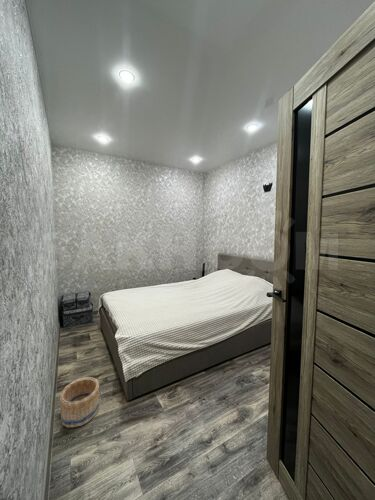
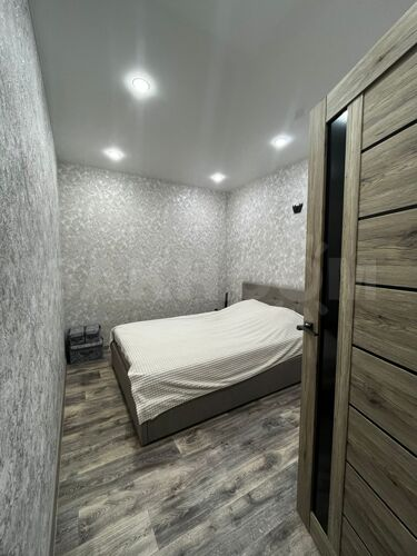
- basket [58,376,100,428]
